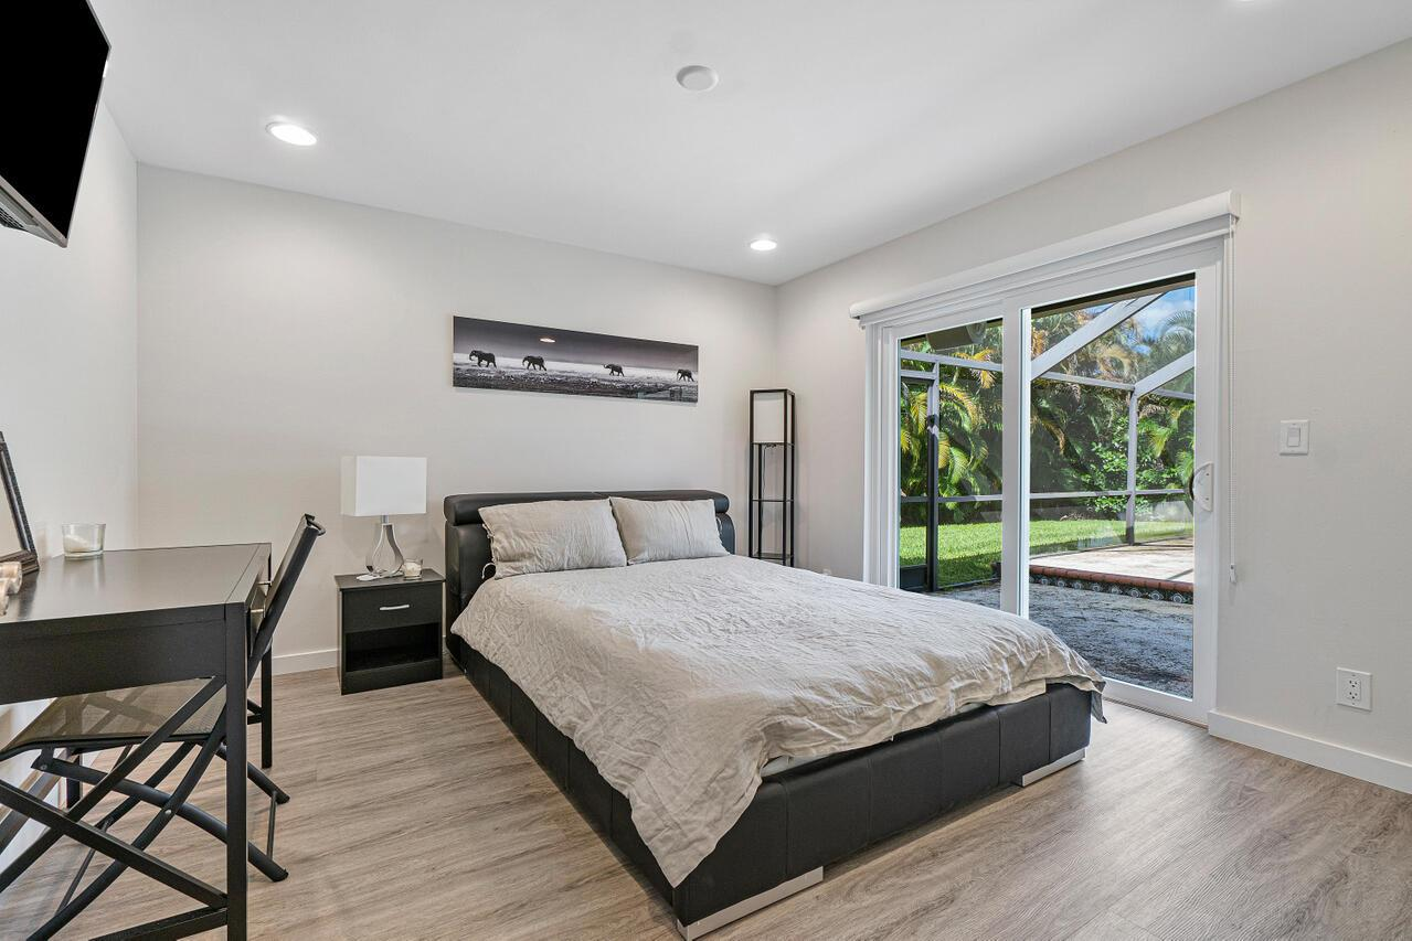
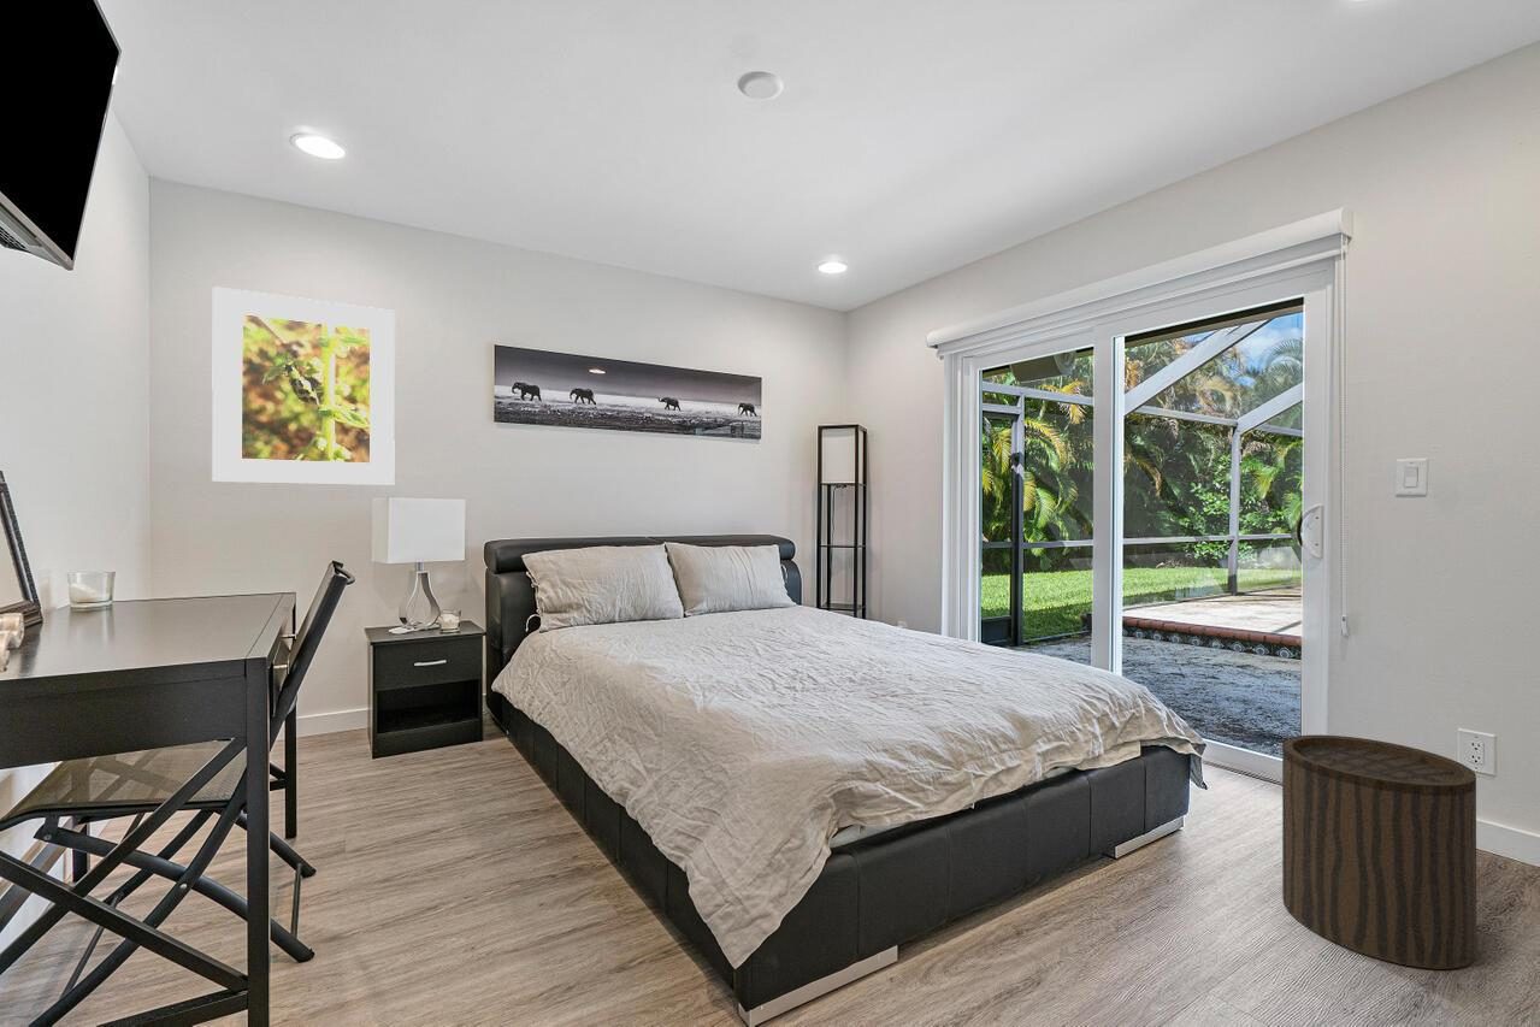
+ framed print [211,285,396,486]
+ stool [1281,733,1477,970]
